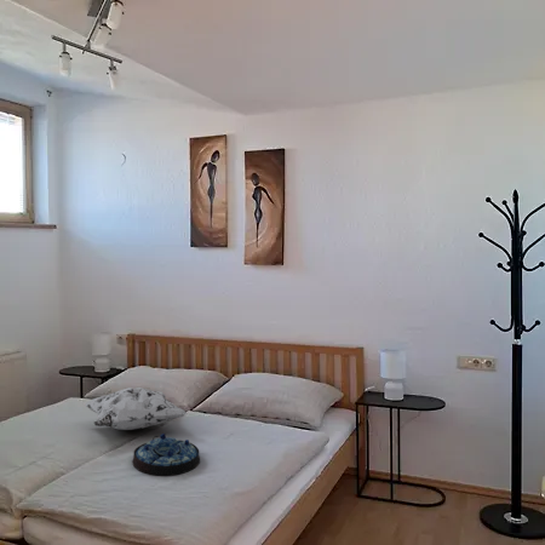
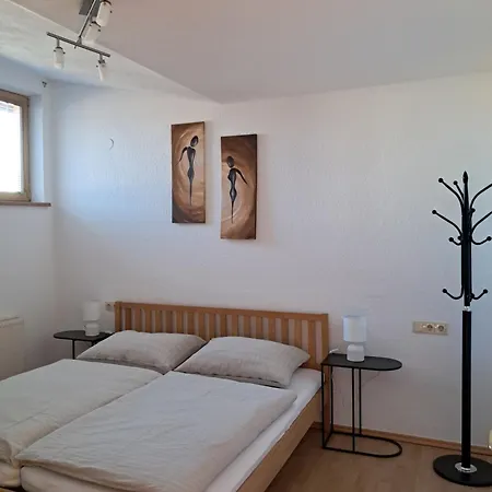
- serving tray [131,432,201,477]
- decorative pillow [82,386,189,431]
